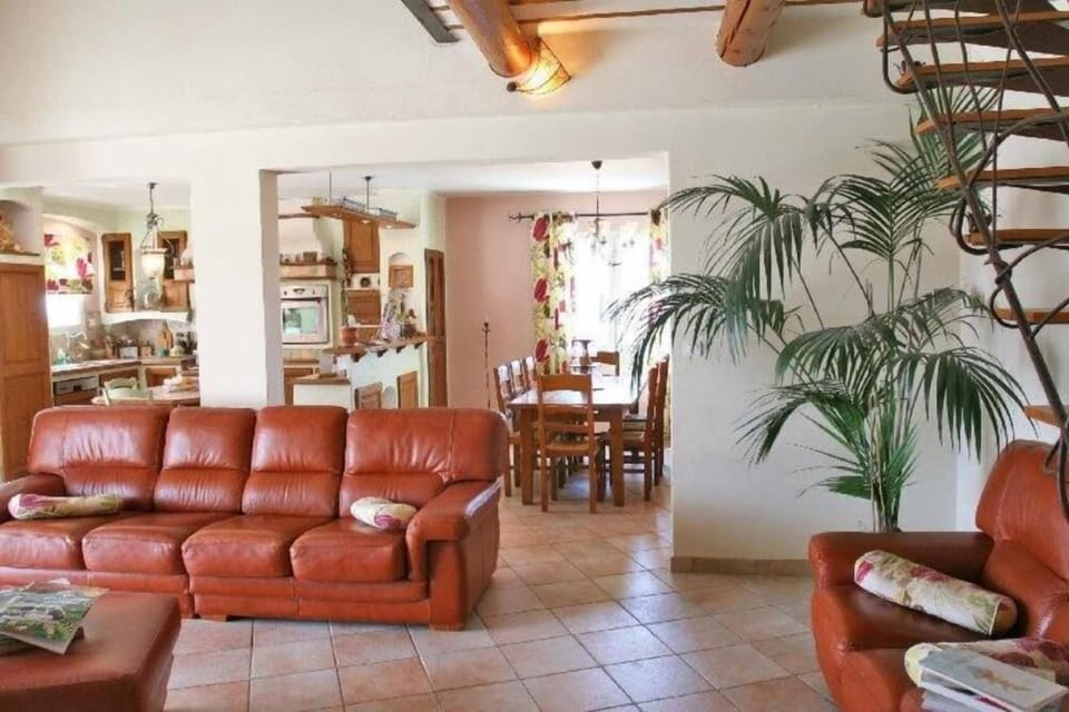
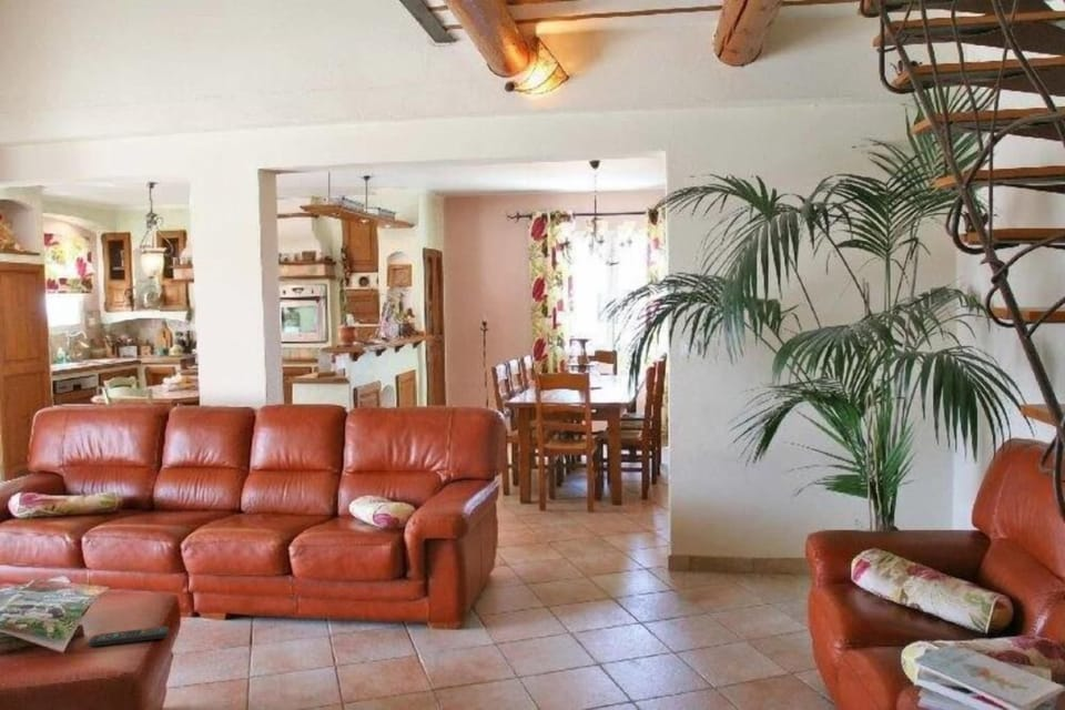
+ remote control [89,626,171,648]
